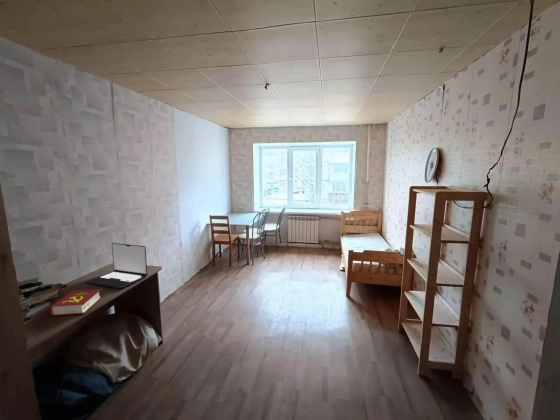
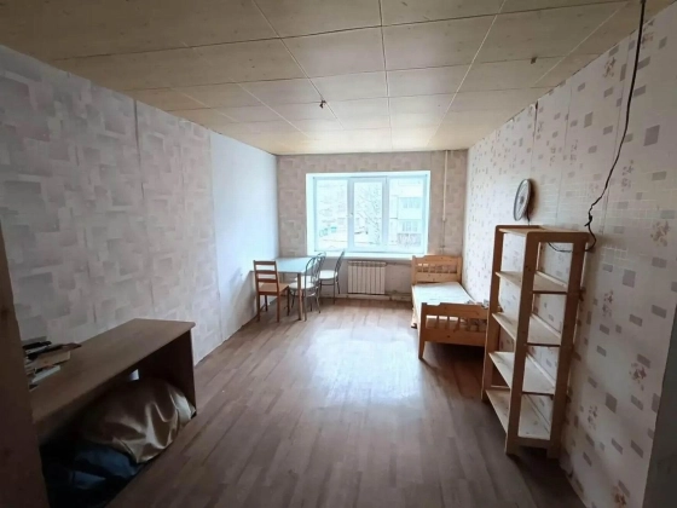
- book [49,288,103,317]
- laptop [85,242,148,289]
